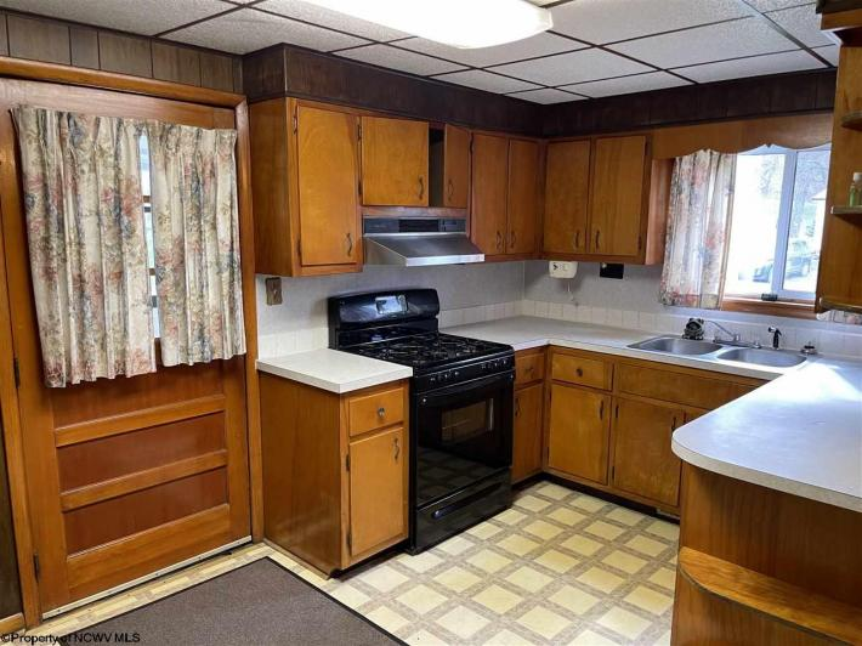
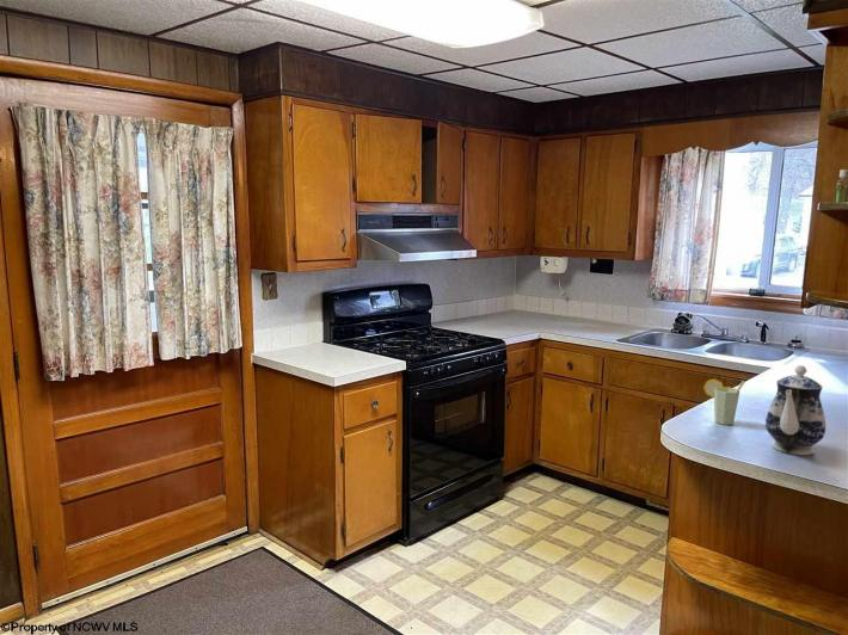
+ teapot [764,364,827,456]
+ cup [702,378,746,426]
